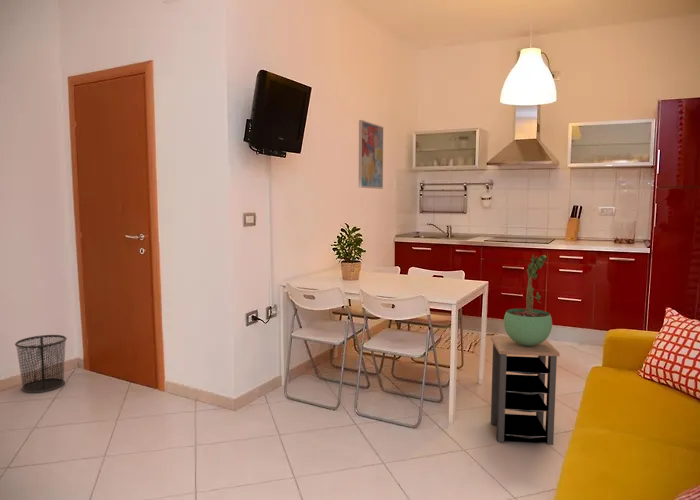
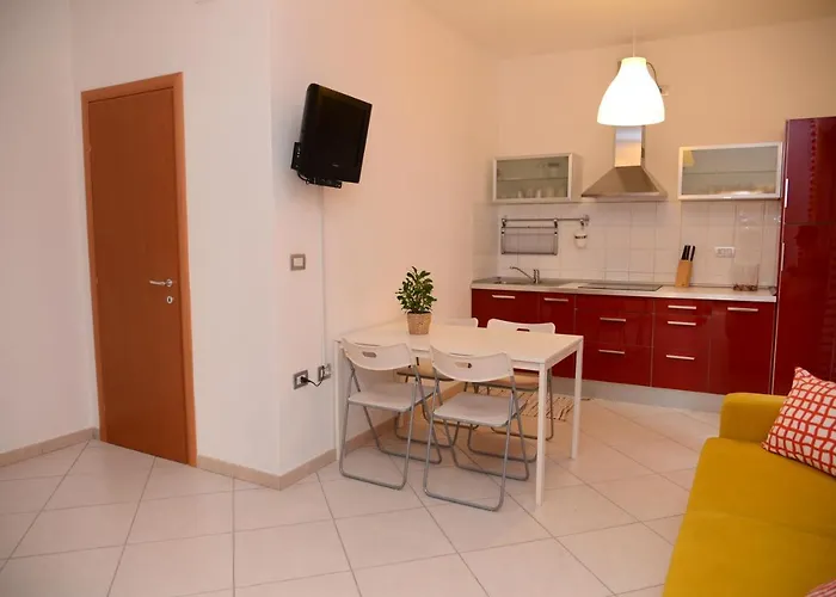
- waste bin [14,334,68,394]
- potted plant [503,253,553,346]
- wall art [358,119,384,190]
- side table [490,335,561,446]
